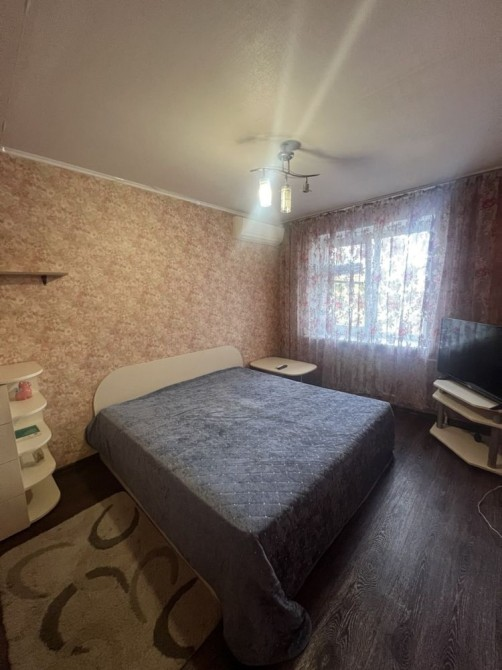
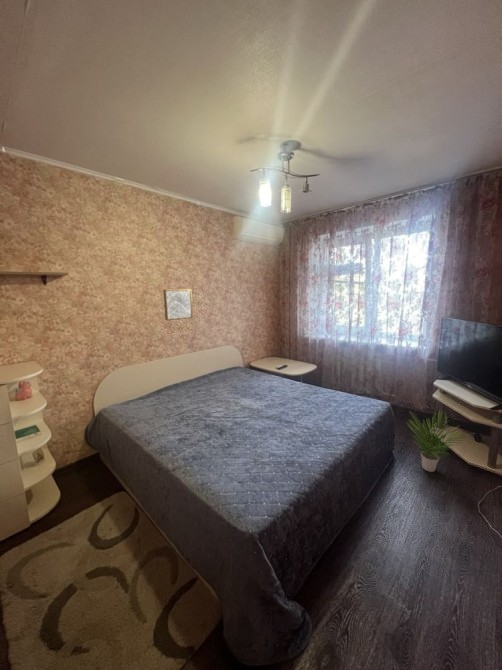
+ wall art [162,288,194,321]
+ potted plant [405,409,465,473]
